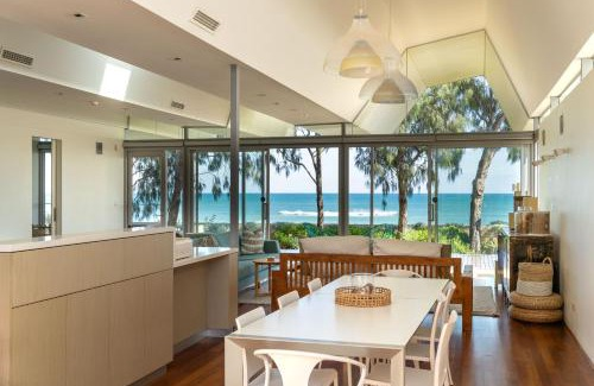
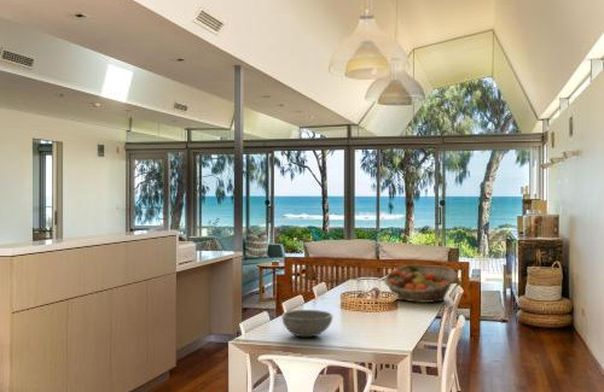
+ bowl [280,309,333,338]
+ fruit basket [383,264,458,304]
